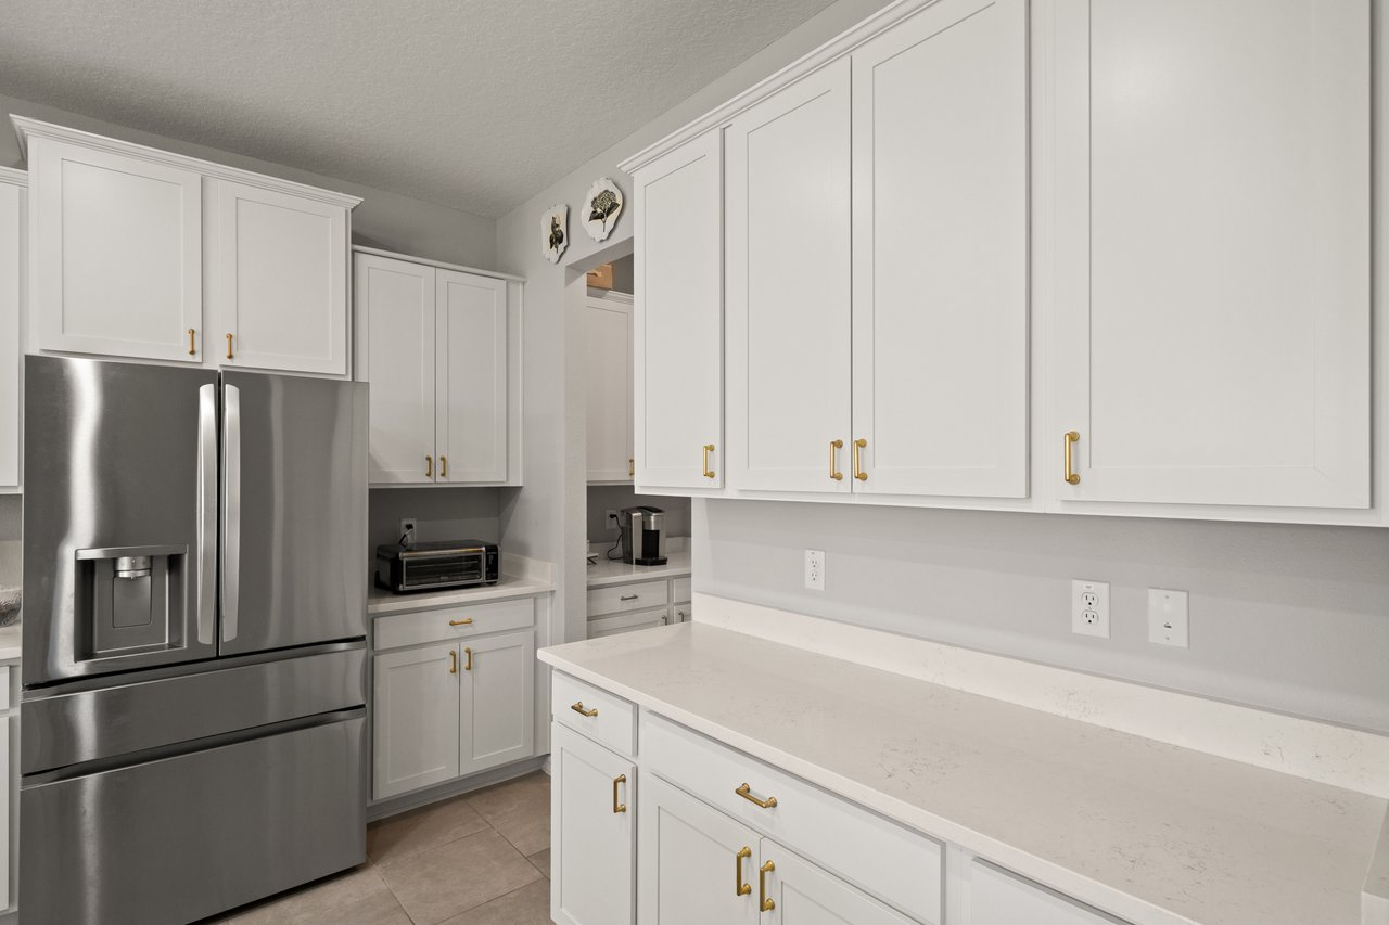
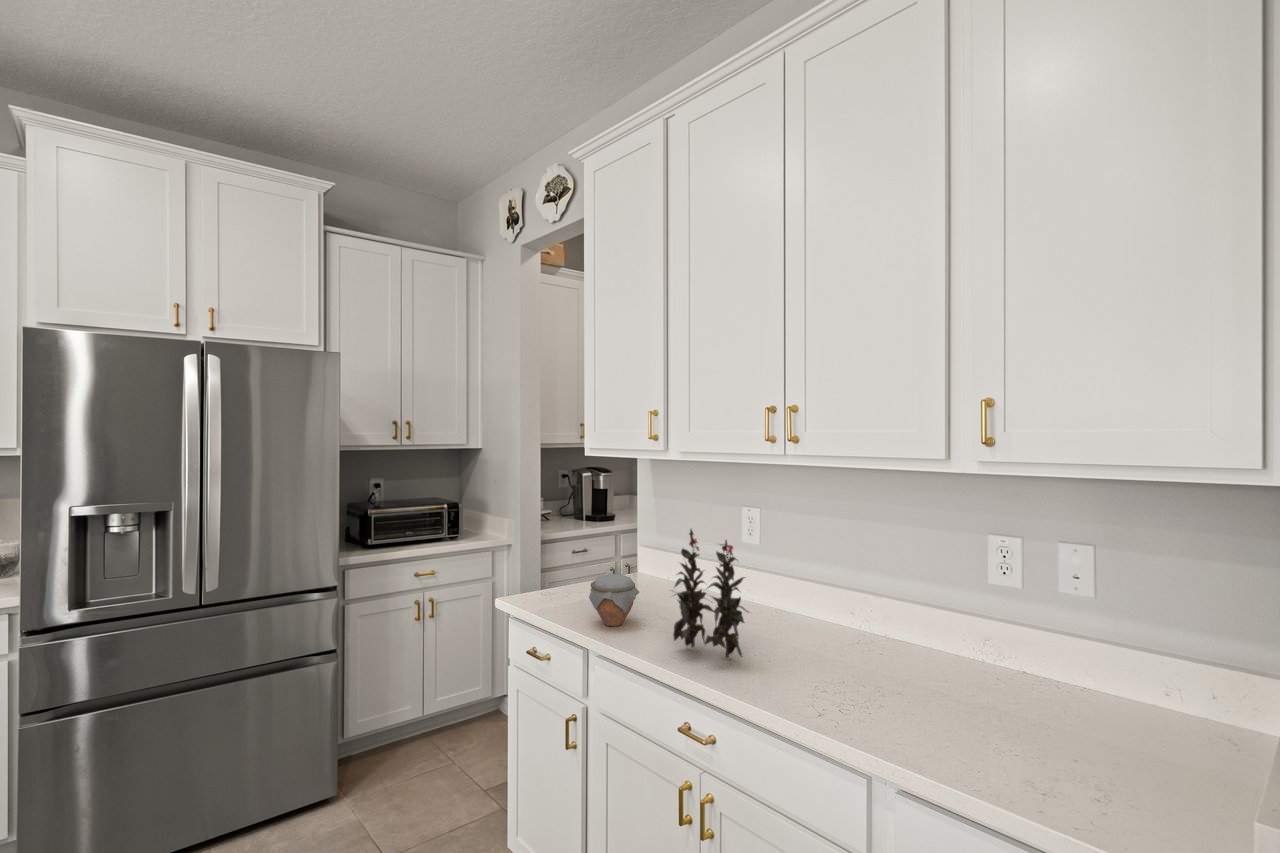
+ flower [670,528,751,659]
+ jar [588,573,641,627]
